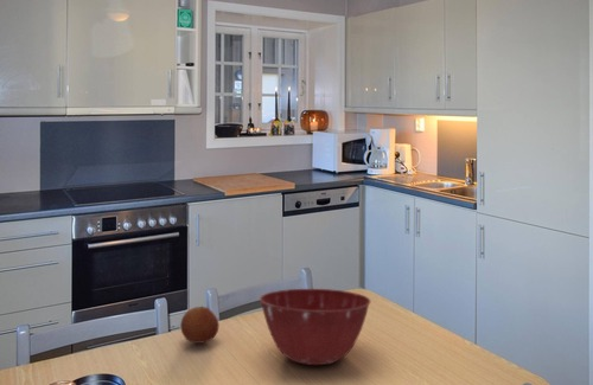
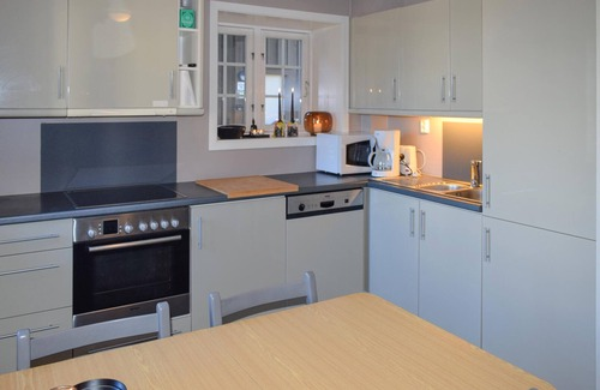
- fruit [179,304,221,345]
- mixing bowl [259,288,372,366]
